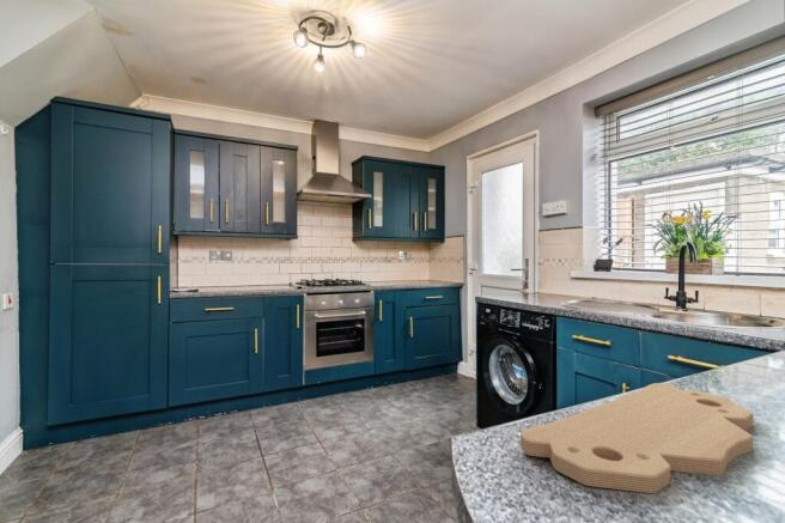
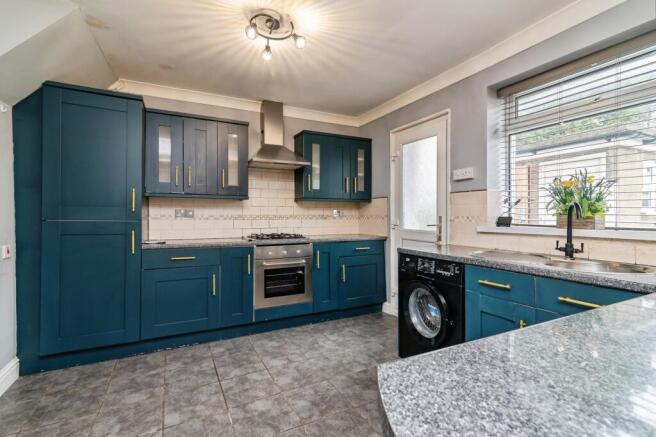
- cutting board [519,382,754,494]
